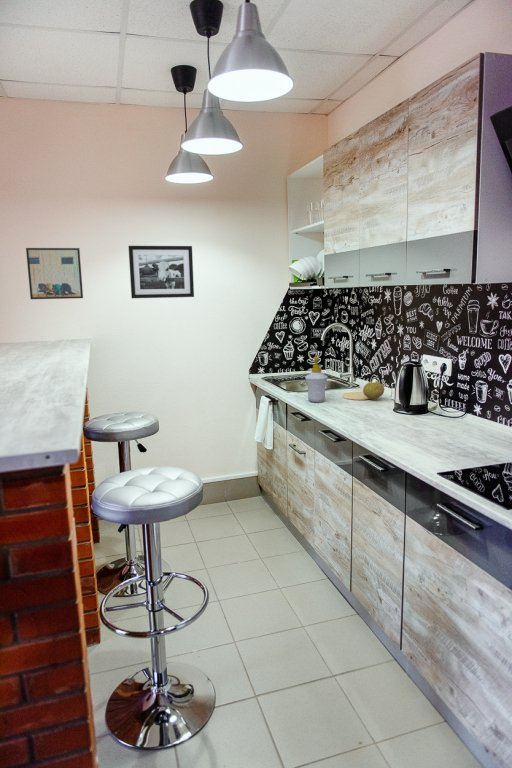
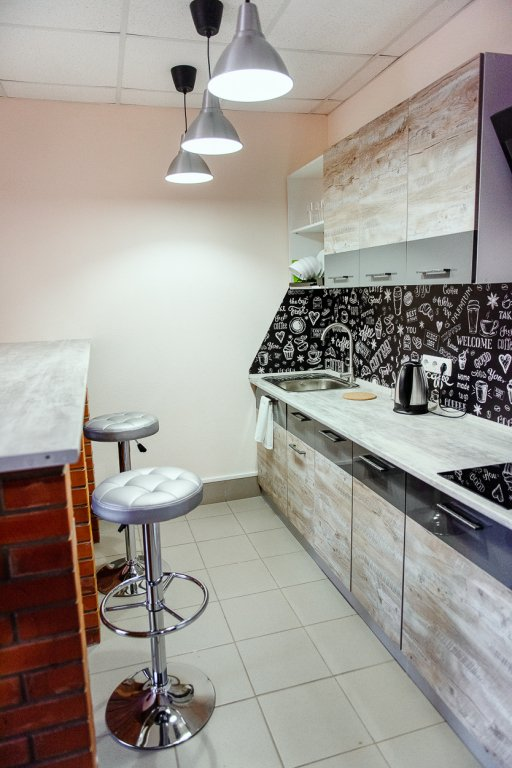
- fruit [362,381,385,401]
- wall art [25,247,84,300]
- soap bottle [304,356,329,403]
- picture frame [127,245,195,299]
